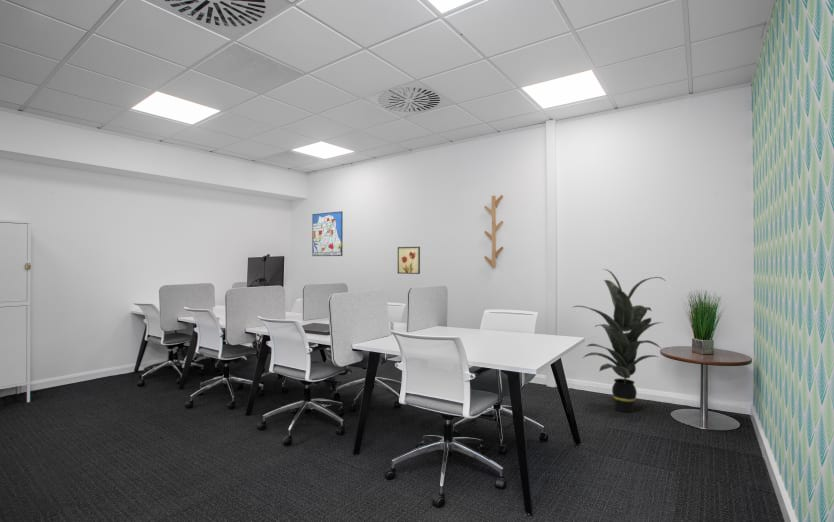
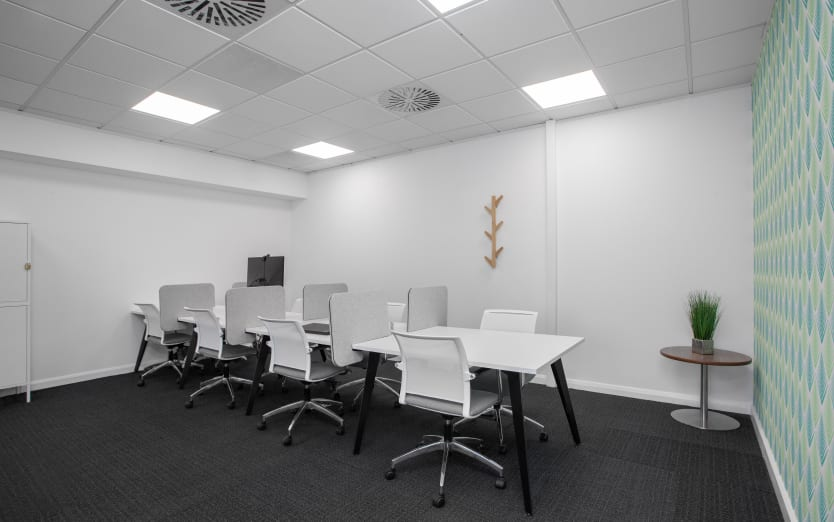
- indoor plant [573,268,665,413]
- wall art [311,210,344,257]
- wall art [397,246,421,275]
